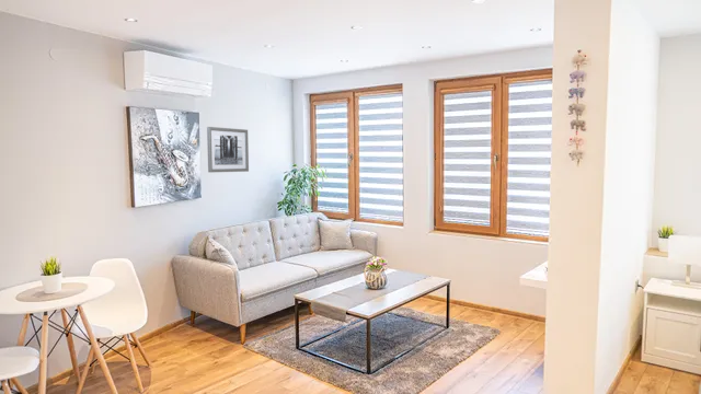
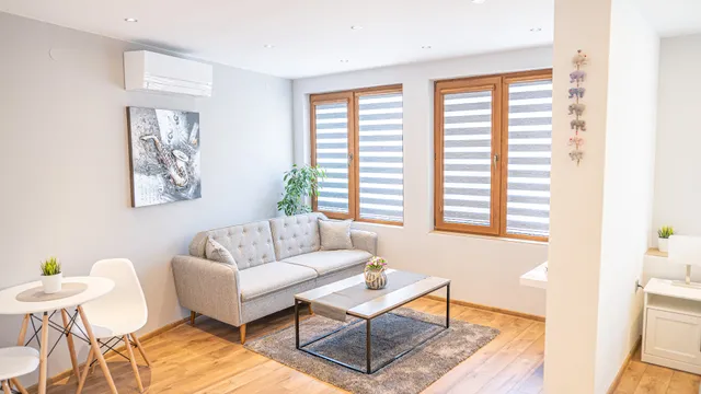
- wall art [206,126,250,173]
